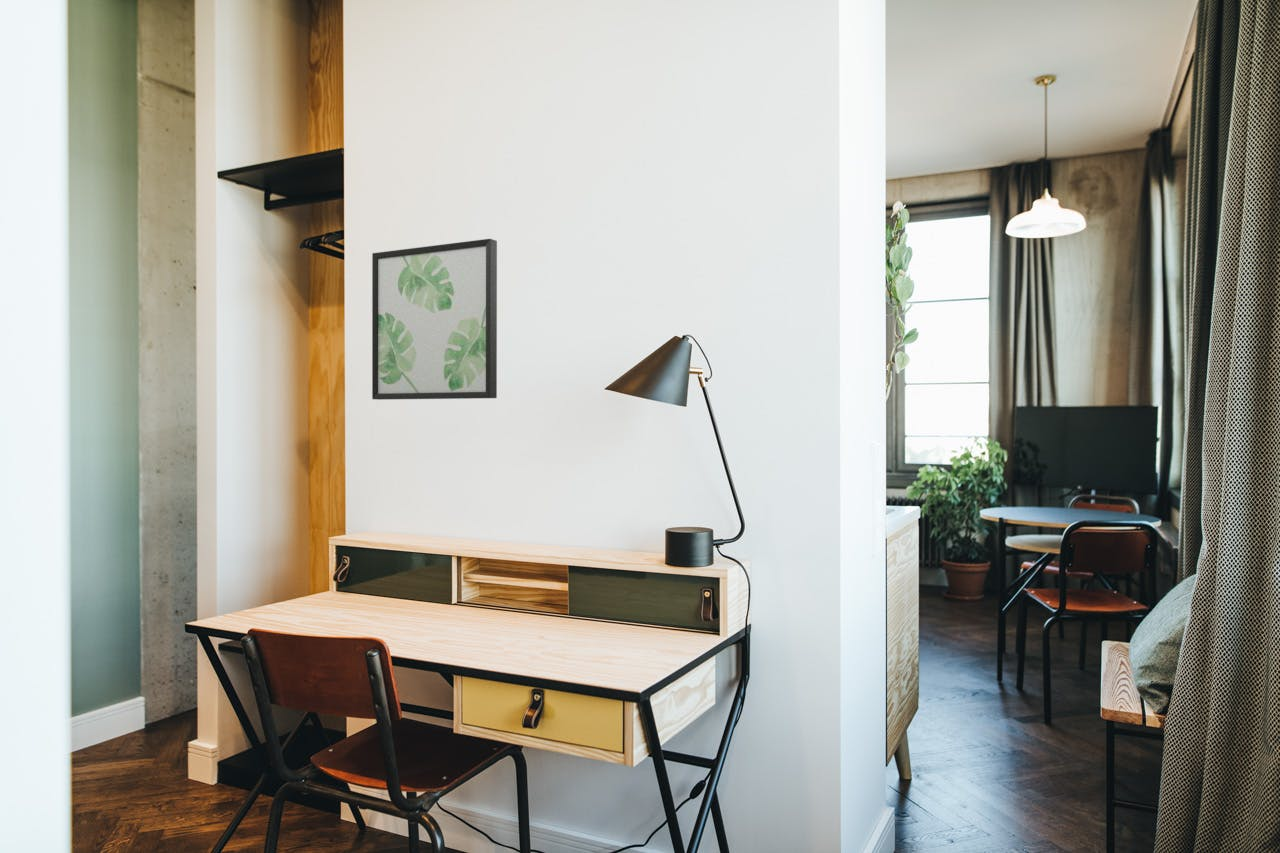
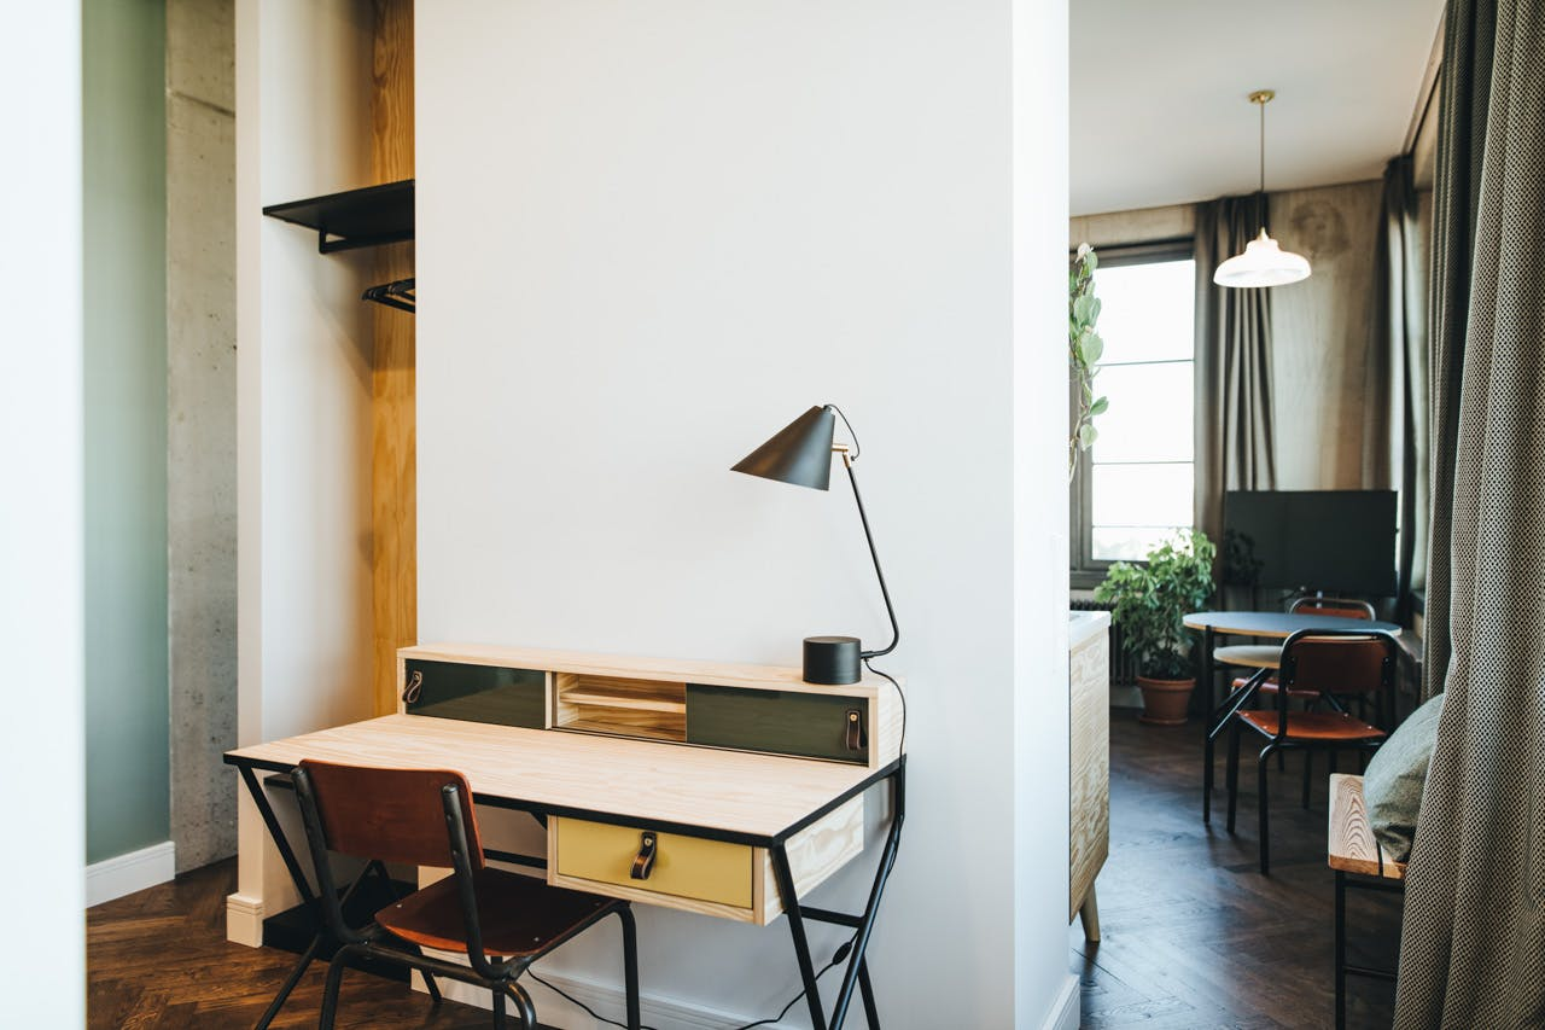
- wall art [371,238,498,401]
